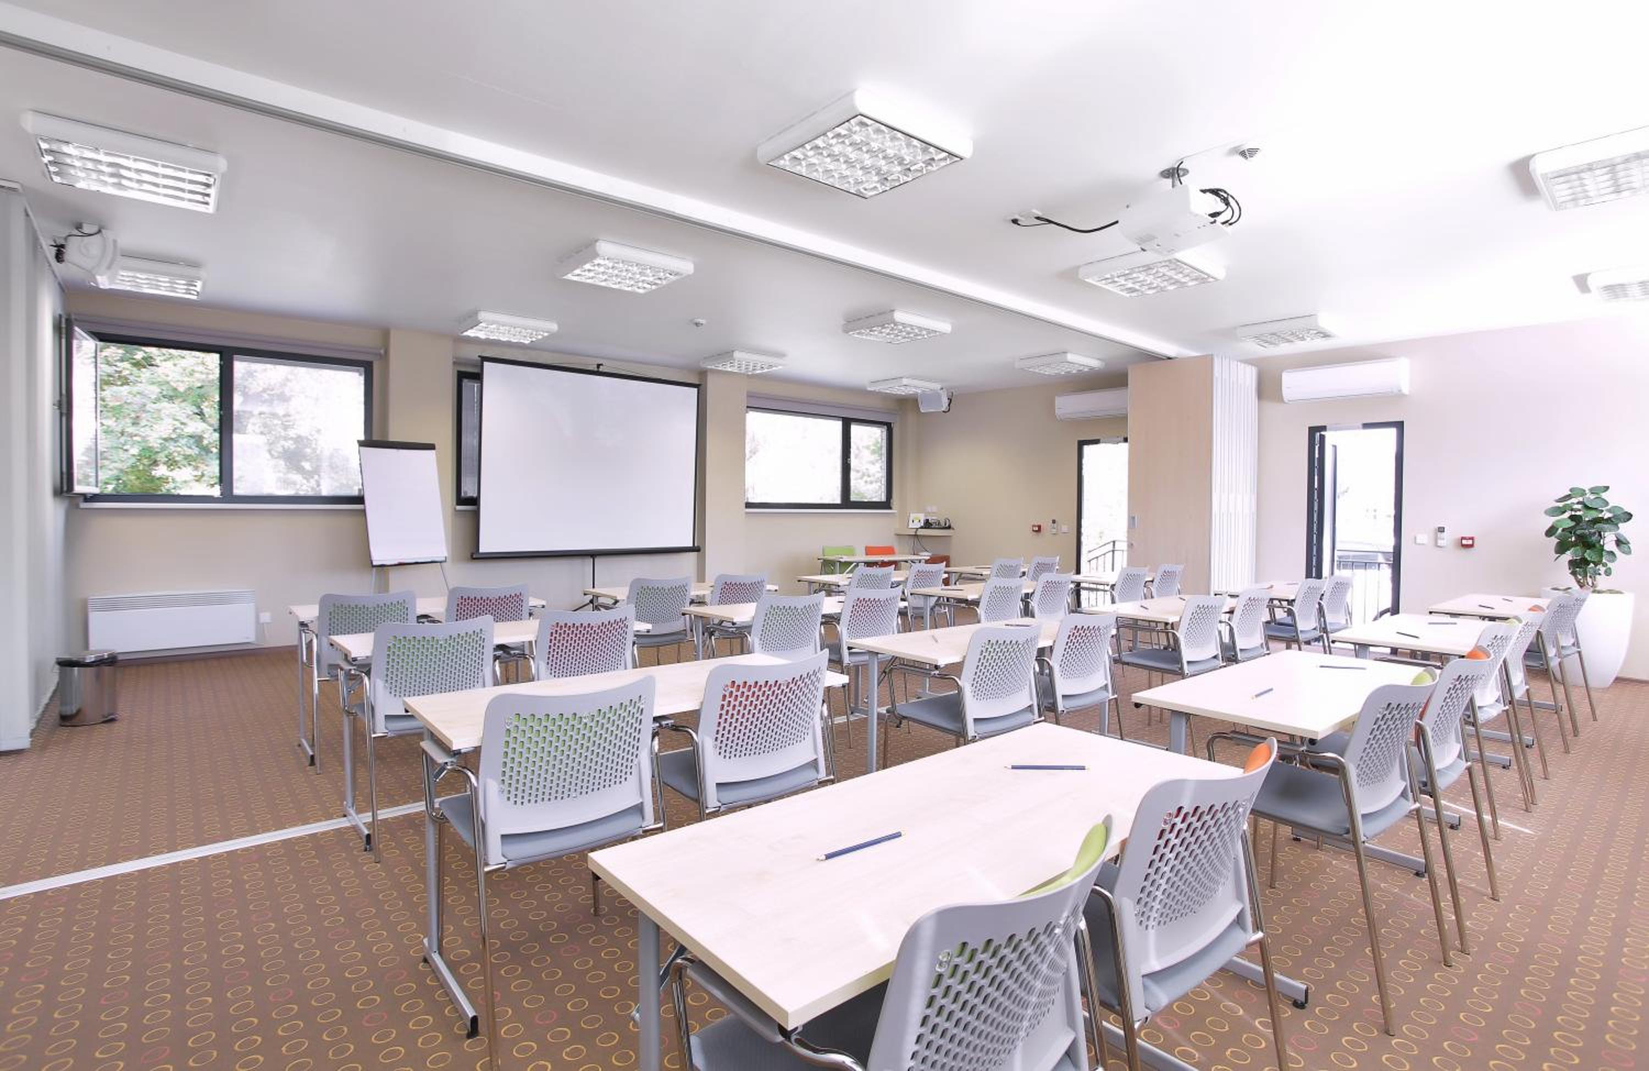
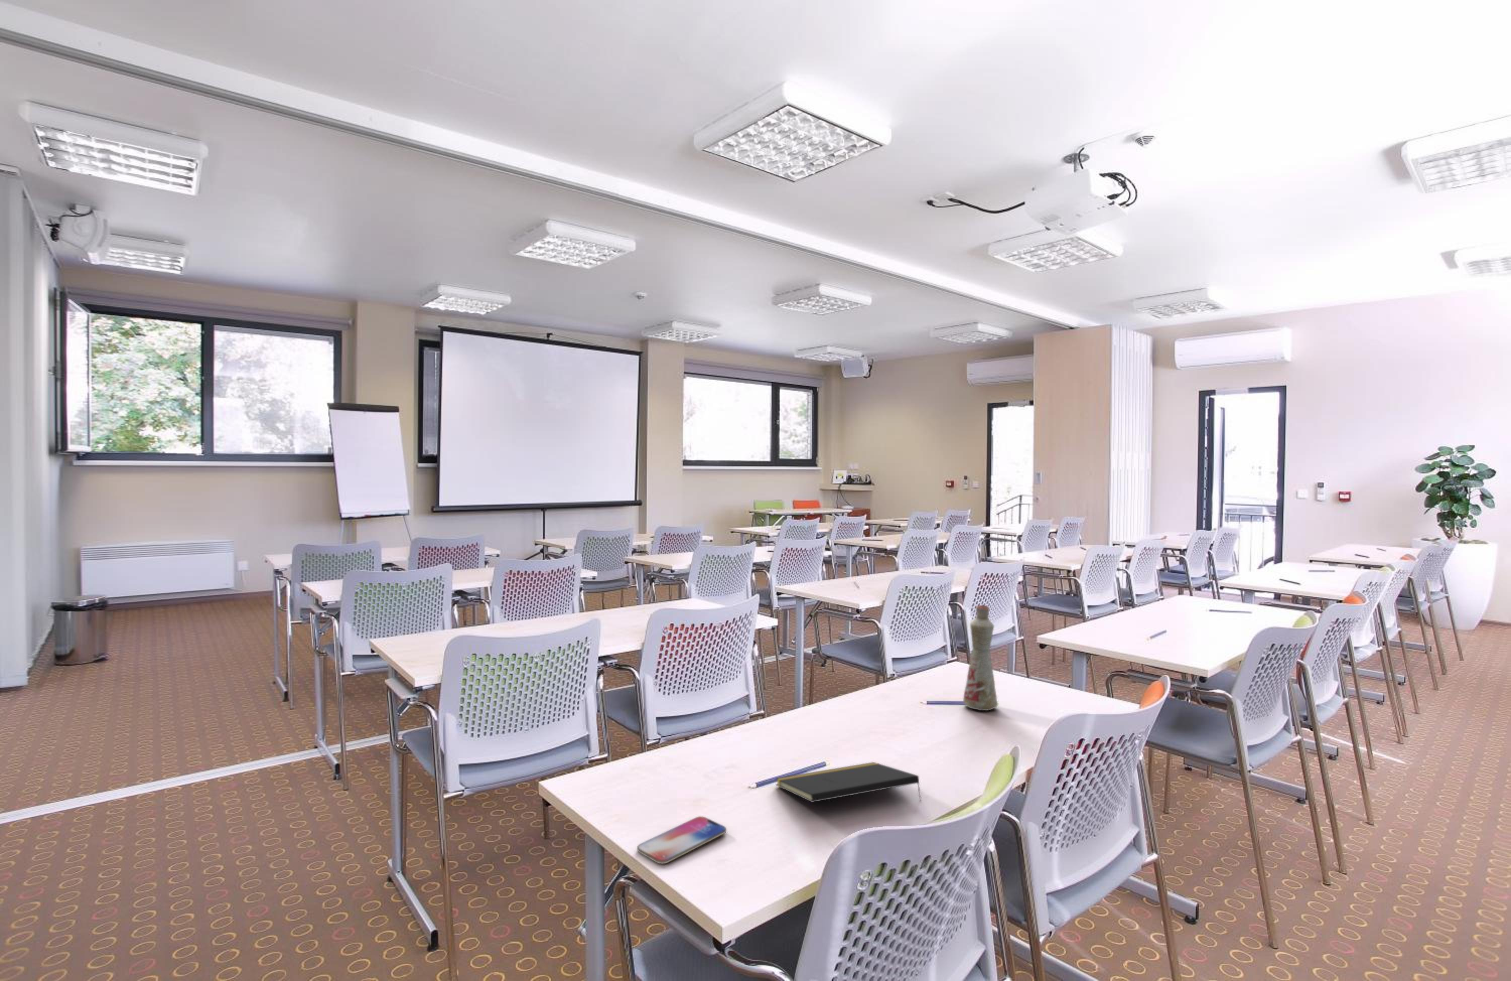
+ smartphone [637,816,727,864]
+ notepad [774,762,922,803]
+ bottle [963,603,999,711]
